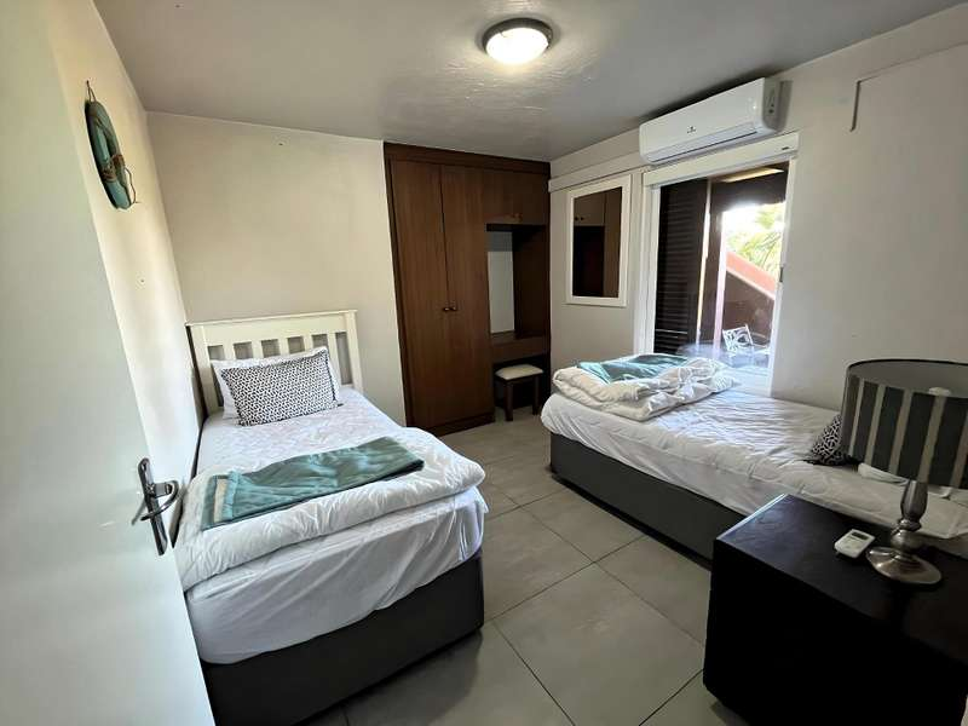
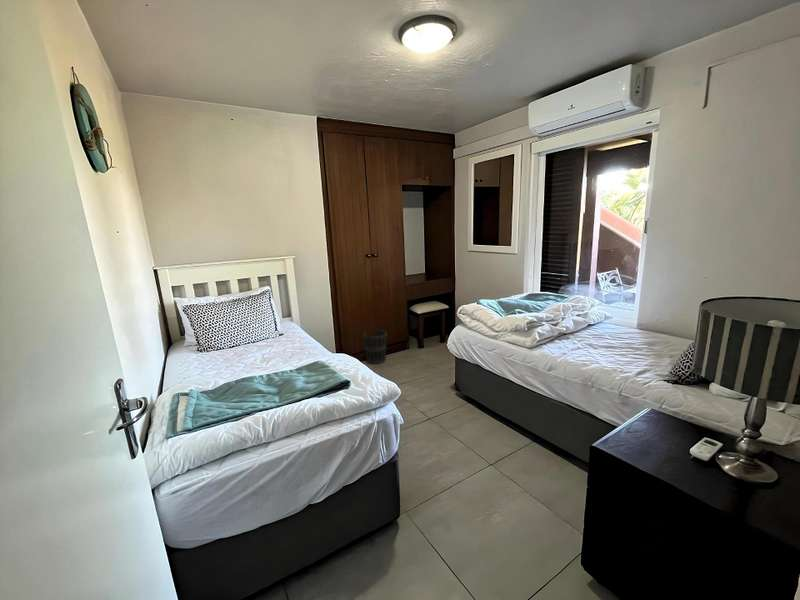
+ wastebasket [362,329,388,365]
